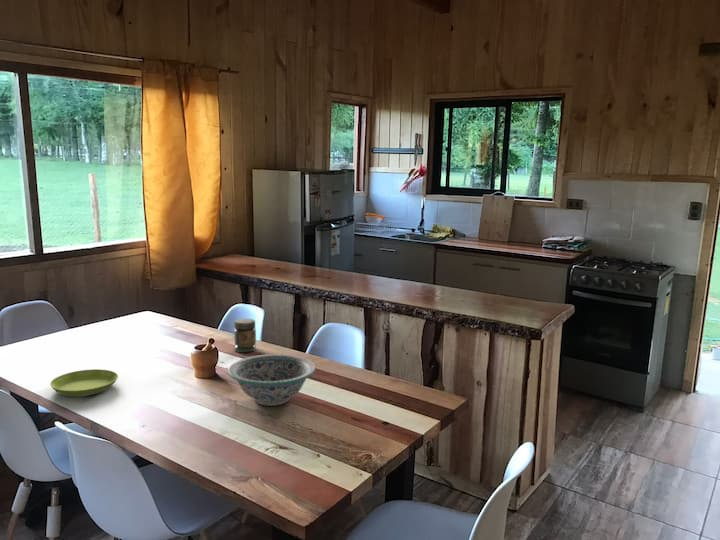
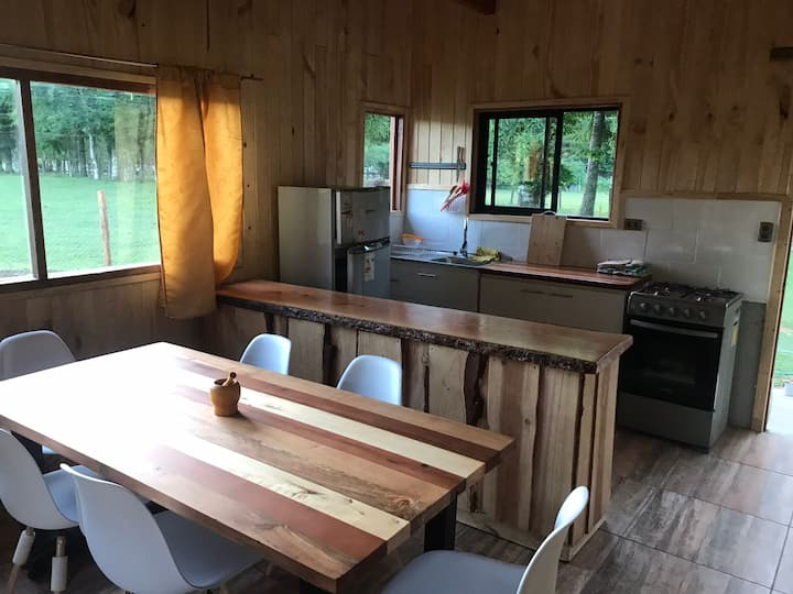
- jar [233,317,257,353]
- decorative bowl [227,353,316,407]
- saucer [49,368,119,397]
